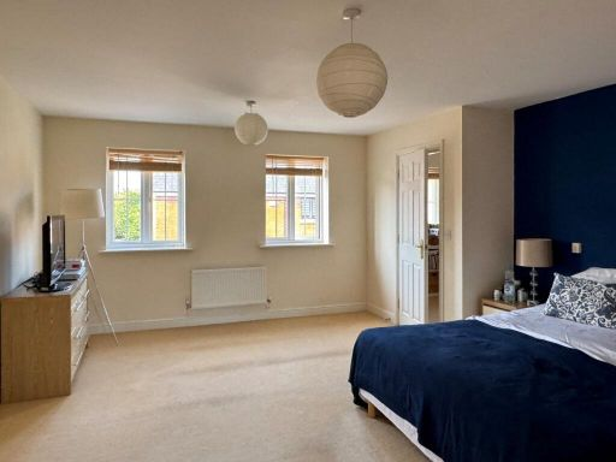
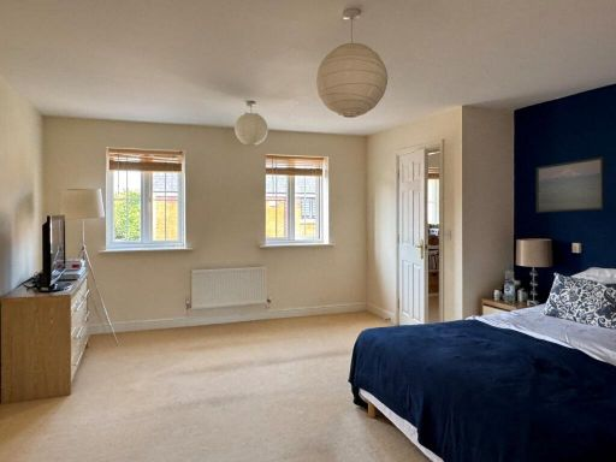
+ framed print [535,155,605,214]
